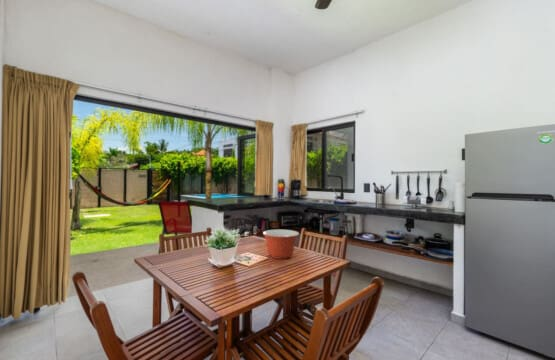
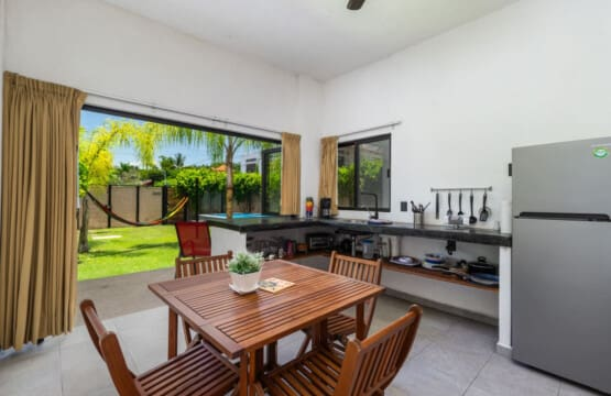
- mixing bowl [262,229,300,260]
